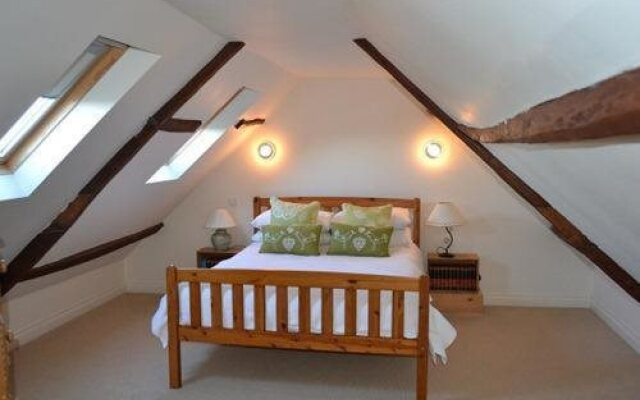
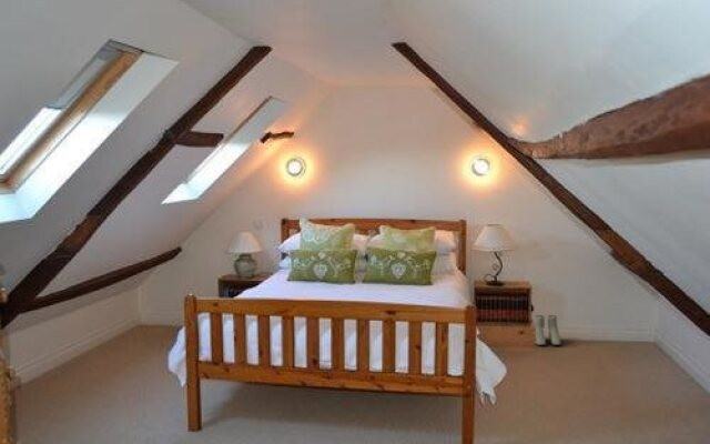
+ boots [534,314,561,346]
